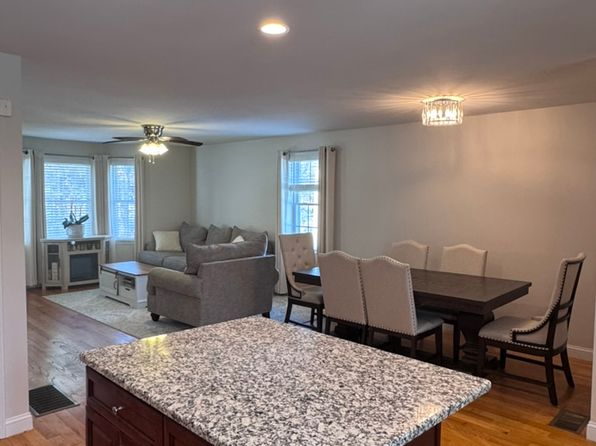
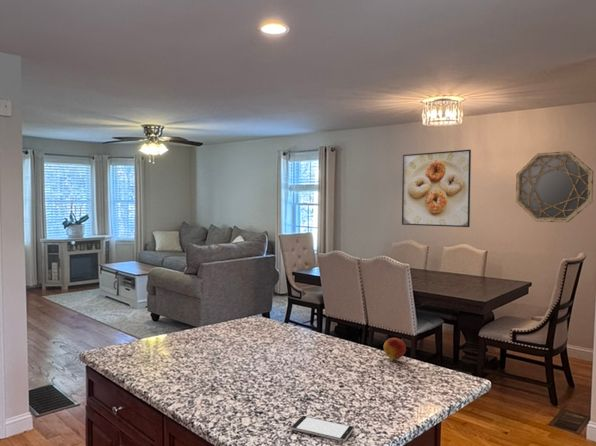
+ home mirror [515,150,595,223]
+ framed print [401,149,472,228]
+ fruit [383,337,407,360]
+ smartphone [289,415,356,443]
